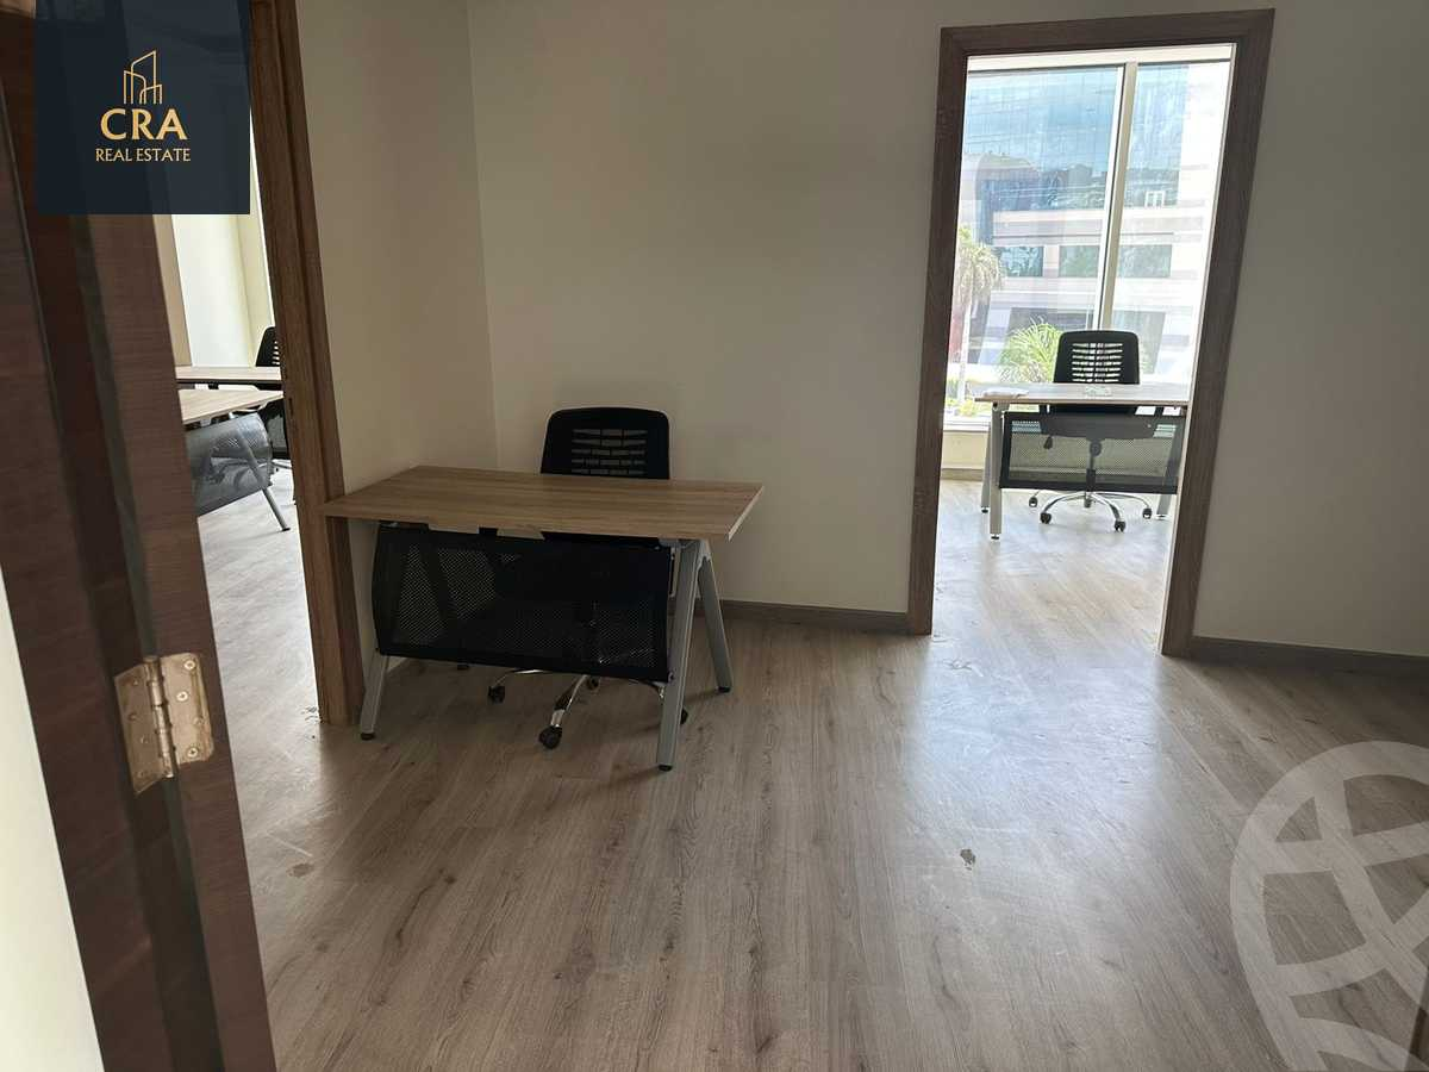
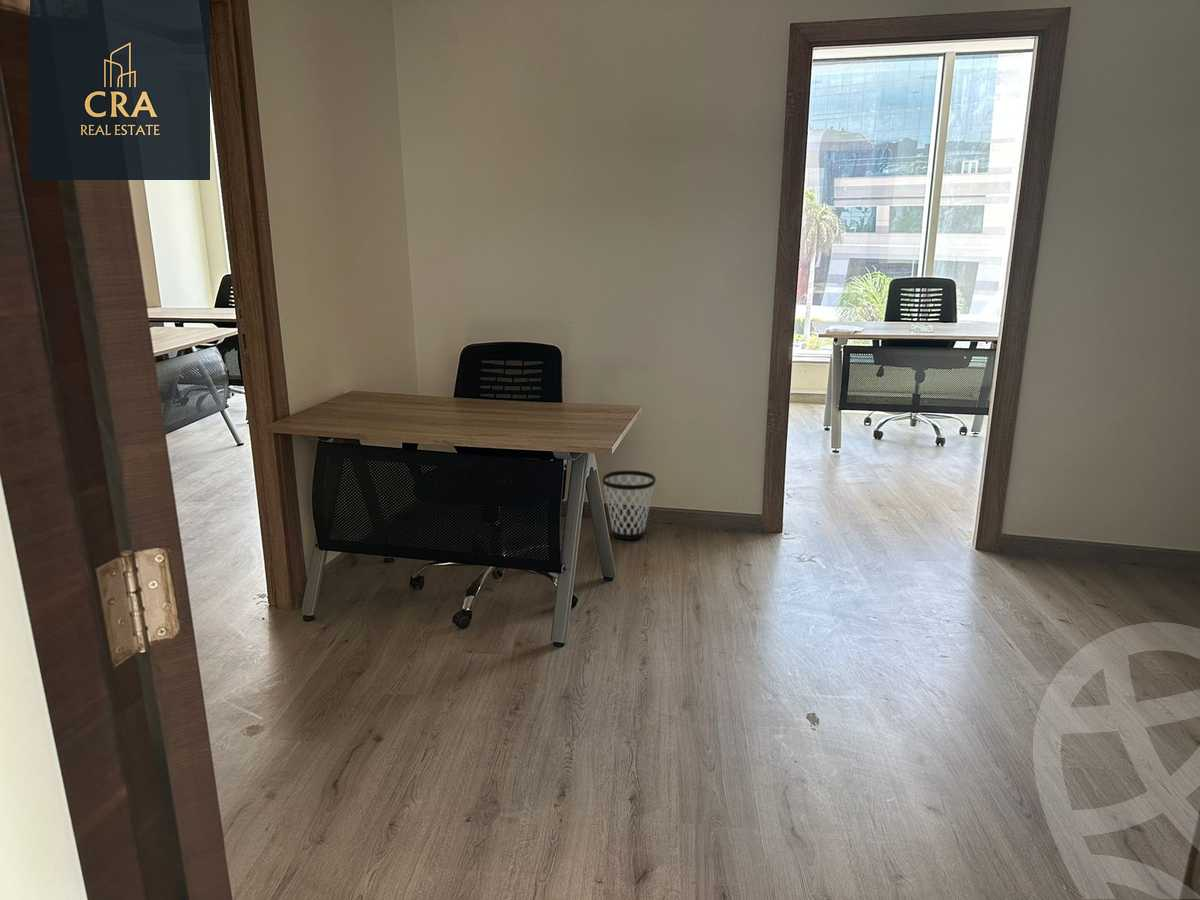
+ wastebasket [601,470,657,541]
